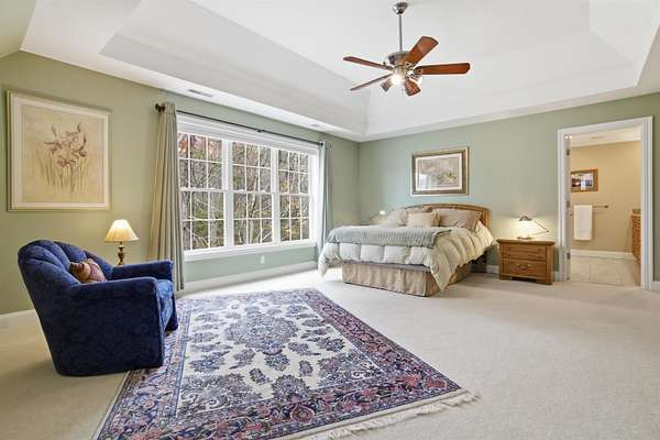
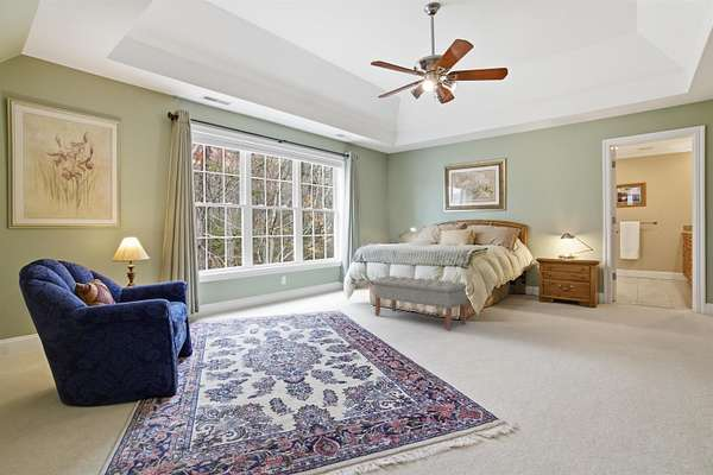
+ bench [372,274,468,331]
